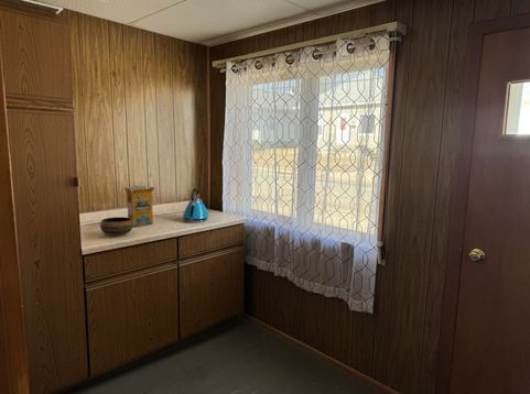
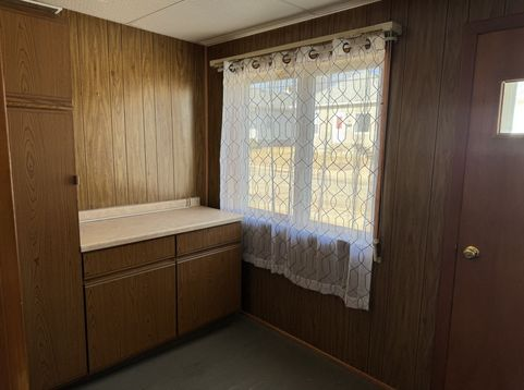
- bowl [99,216,133,237]
- kettle [182,187,210,223]
- cereal box [123,185,156,228]
